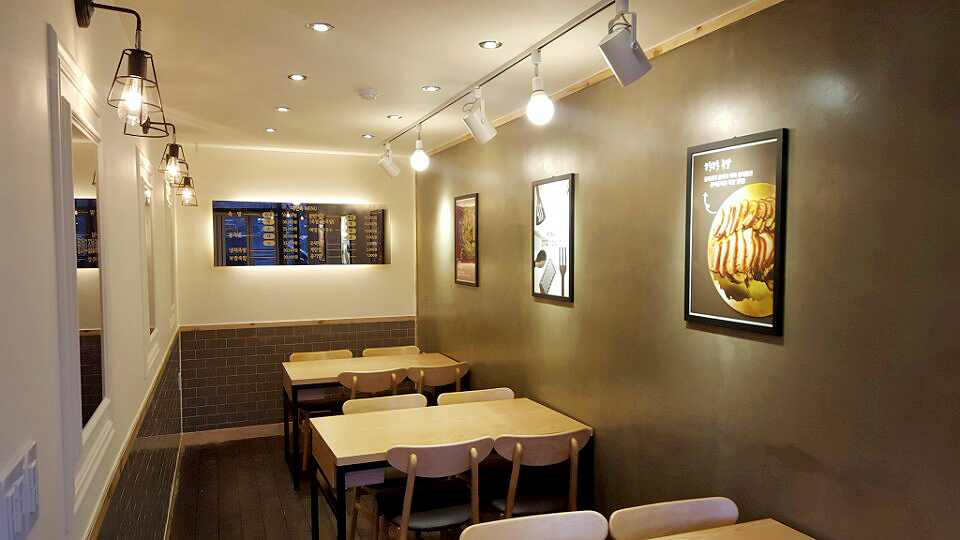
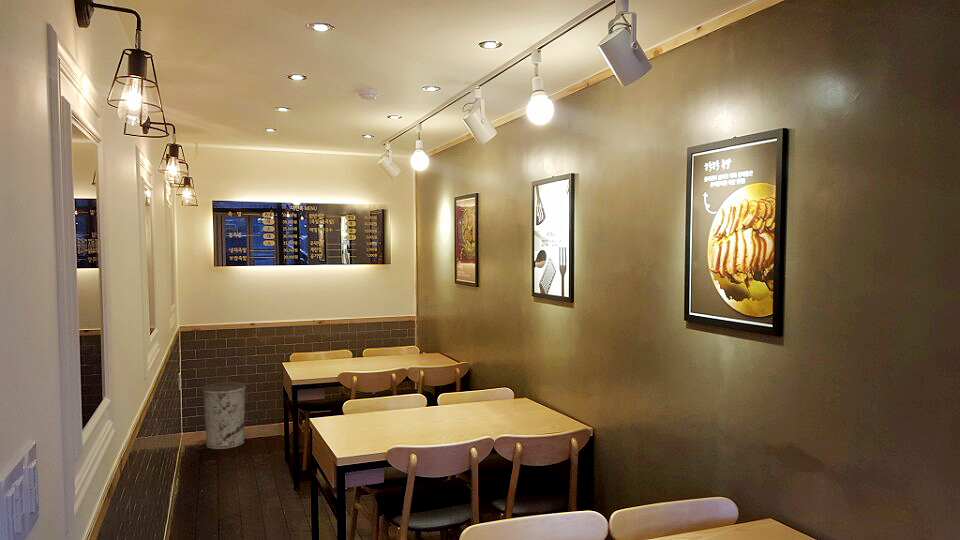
+ trash can [202,381,247,450]
